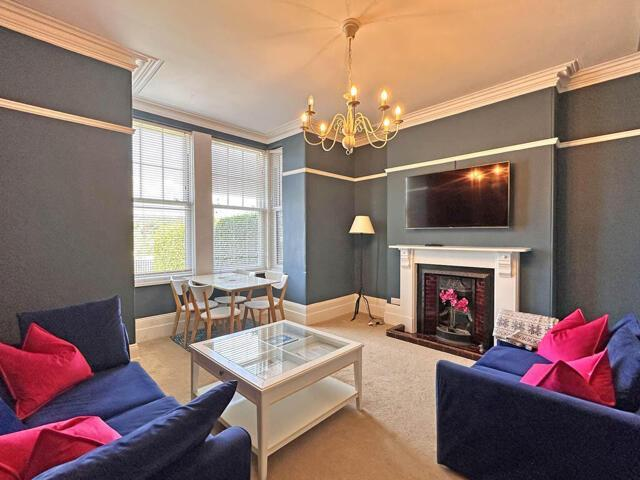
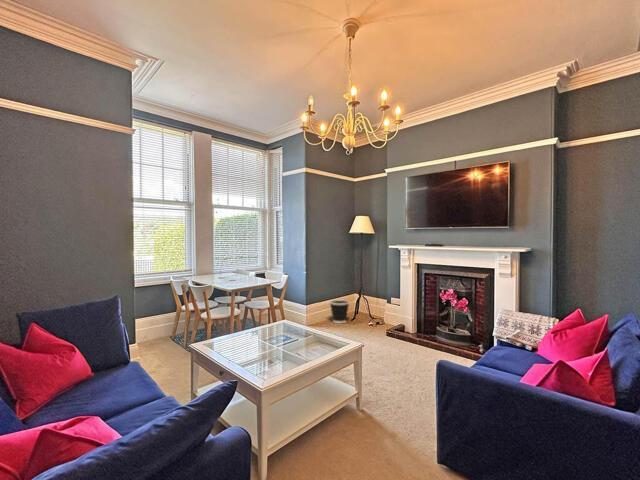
+ wastebasket [328,298,350,324]
